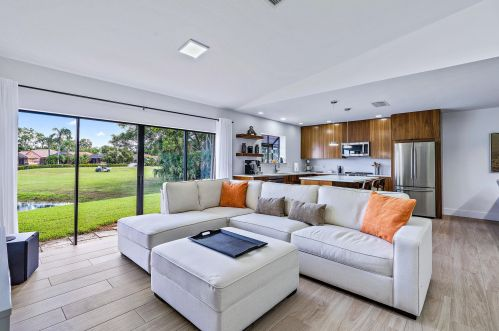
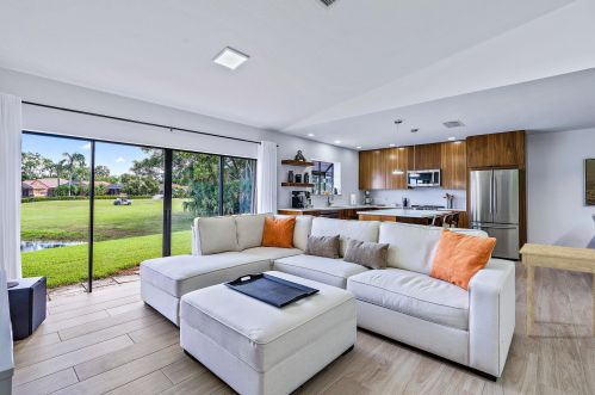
+ side table [519,242,595,338]
